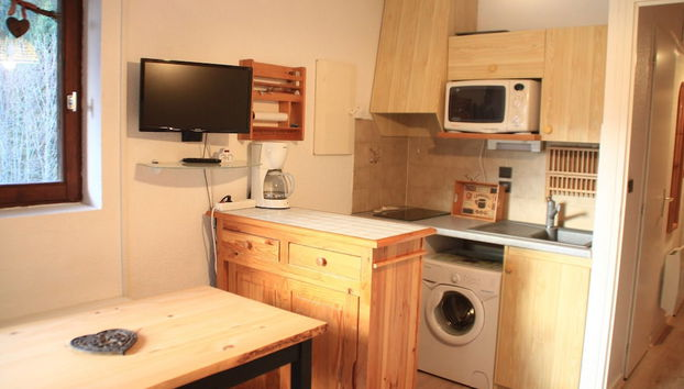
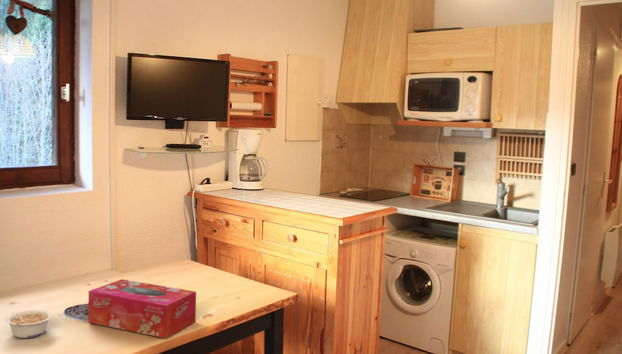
+ legume [4,308,53,339]
+ tissue box [87,278,197,340]
